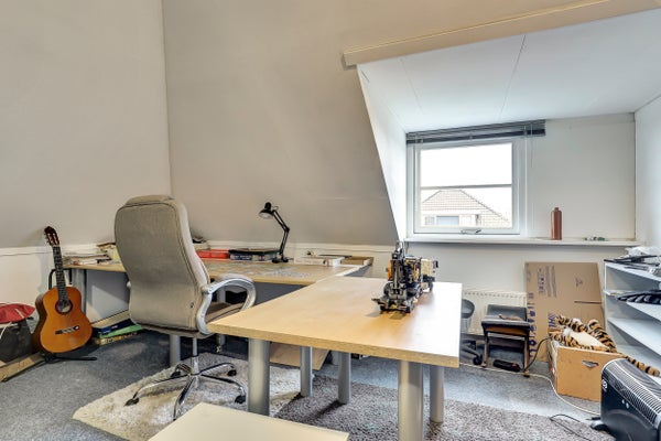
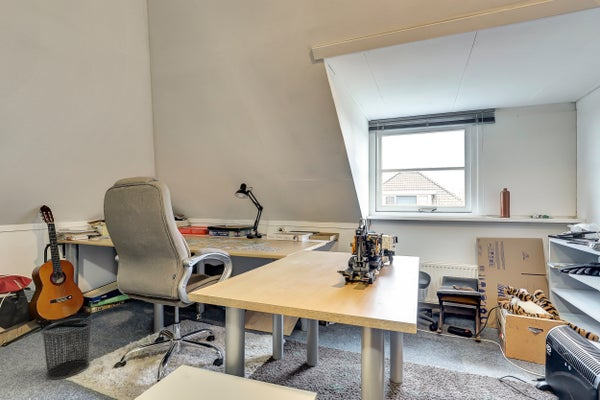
+ waste bin [40,317,94,380]
